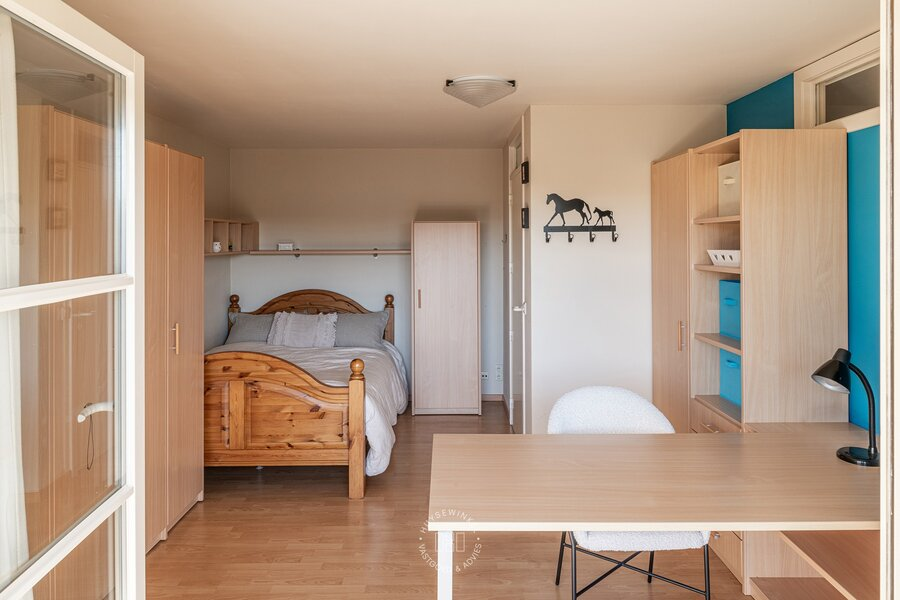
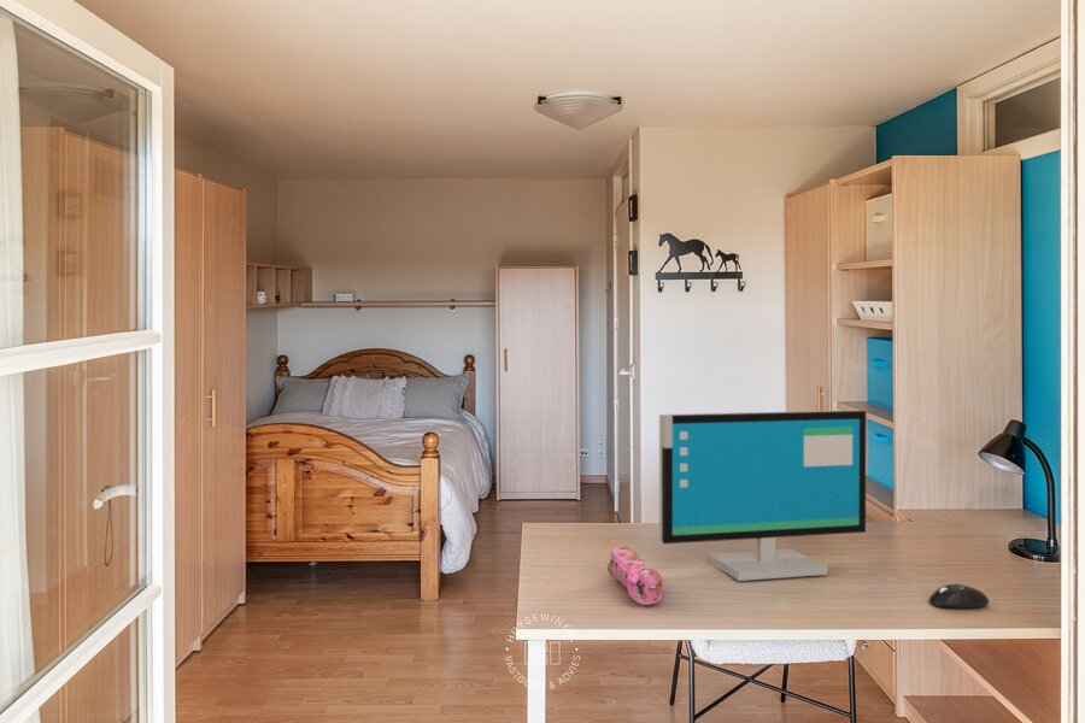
+ mouse [928,582,991,609]
+ computer monitor [658,408,868,582]
+ pencil case [606,545,665,606]
